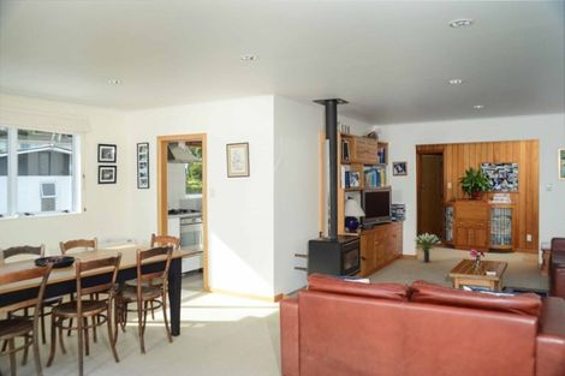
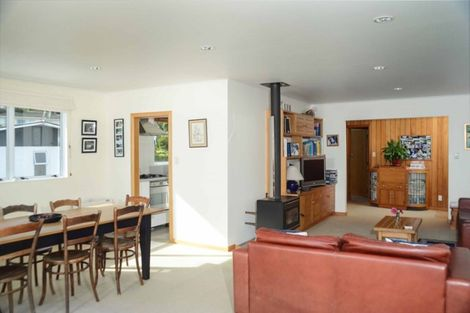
- potted plant [411,232,442,263]
